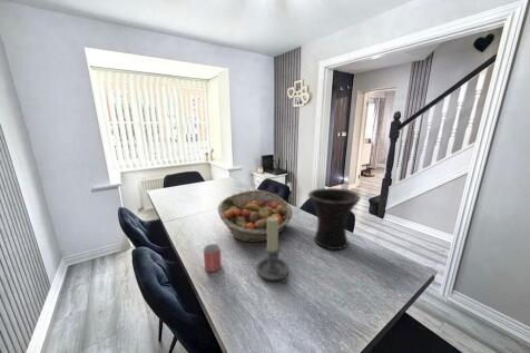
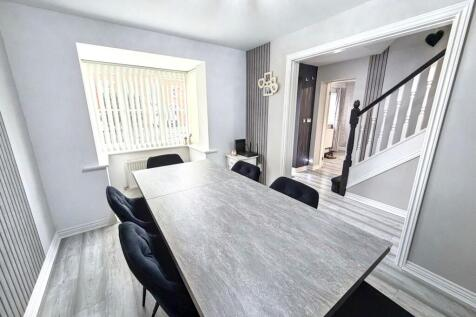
- vase [307,187,362,251]
- fruit basket [217,189,294,244]
- candle holder [256,216,289,285]
- mug [203,243,223,273]
